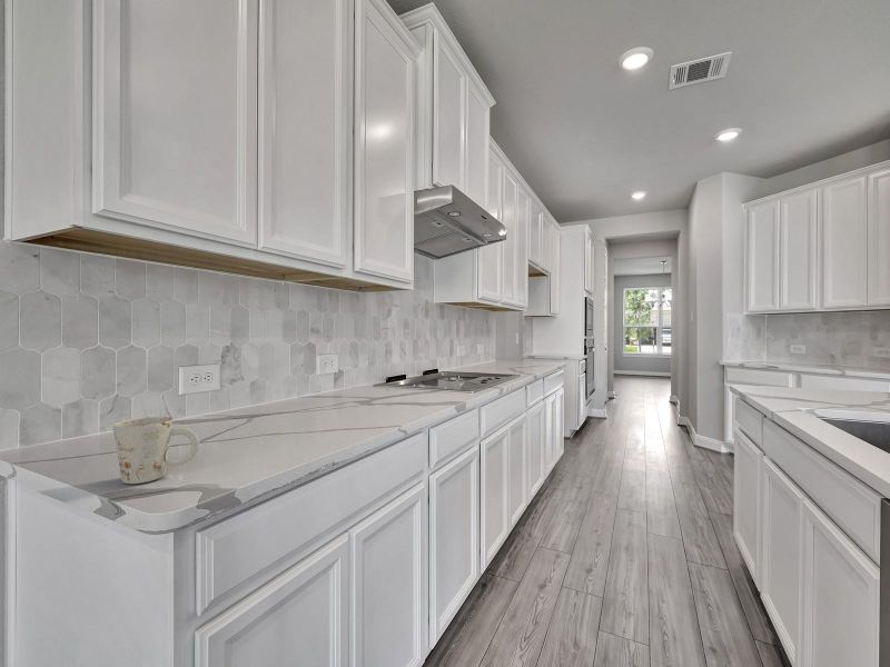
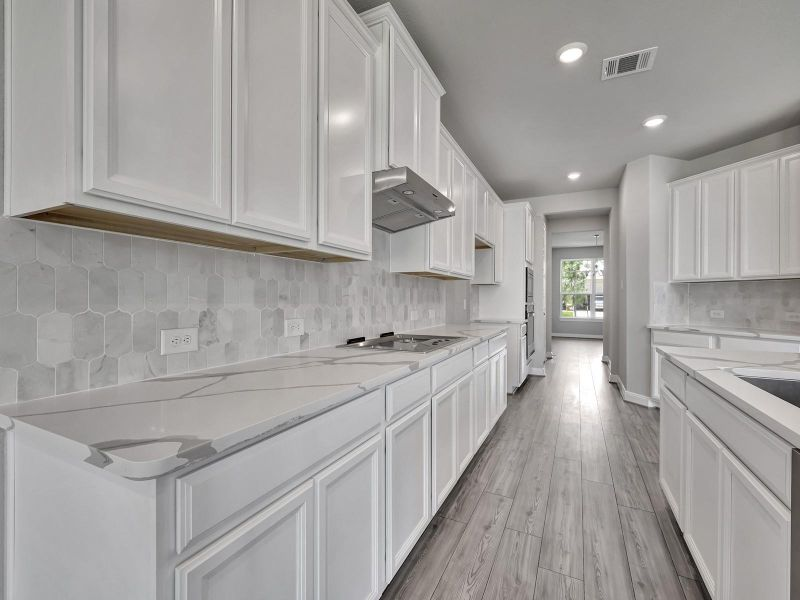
- mug [112,416,200,485]
